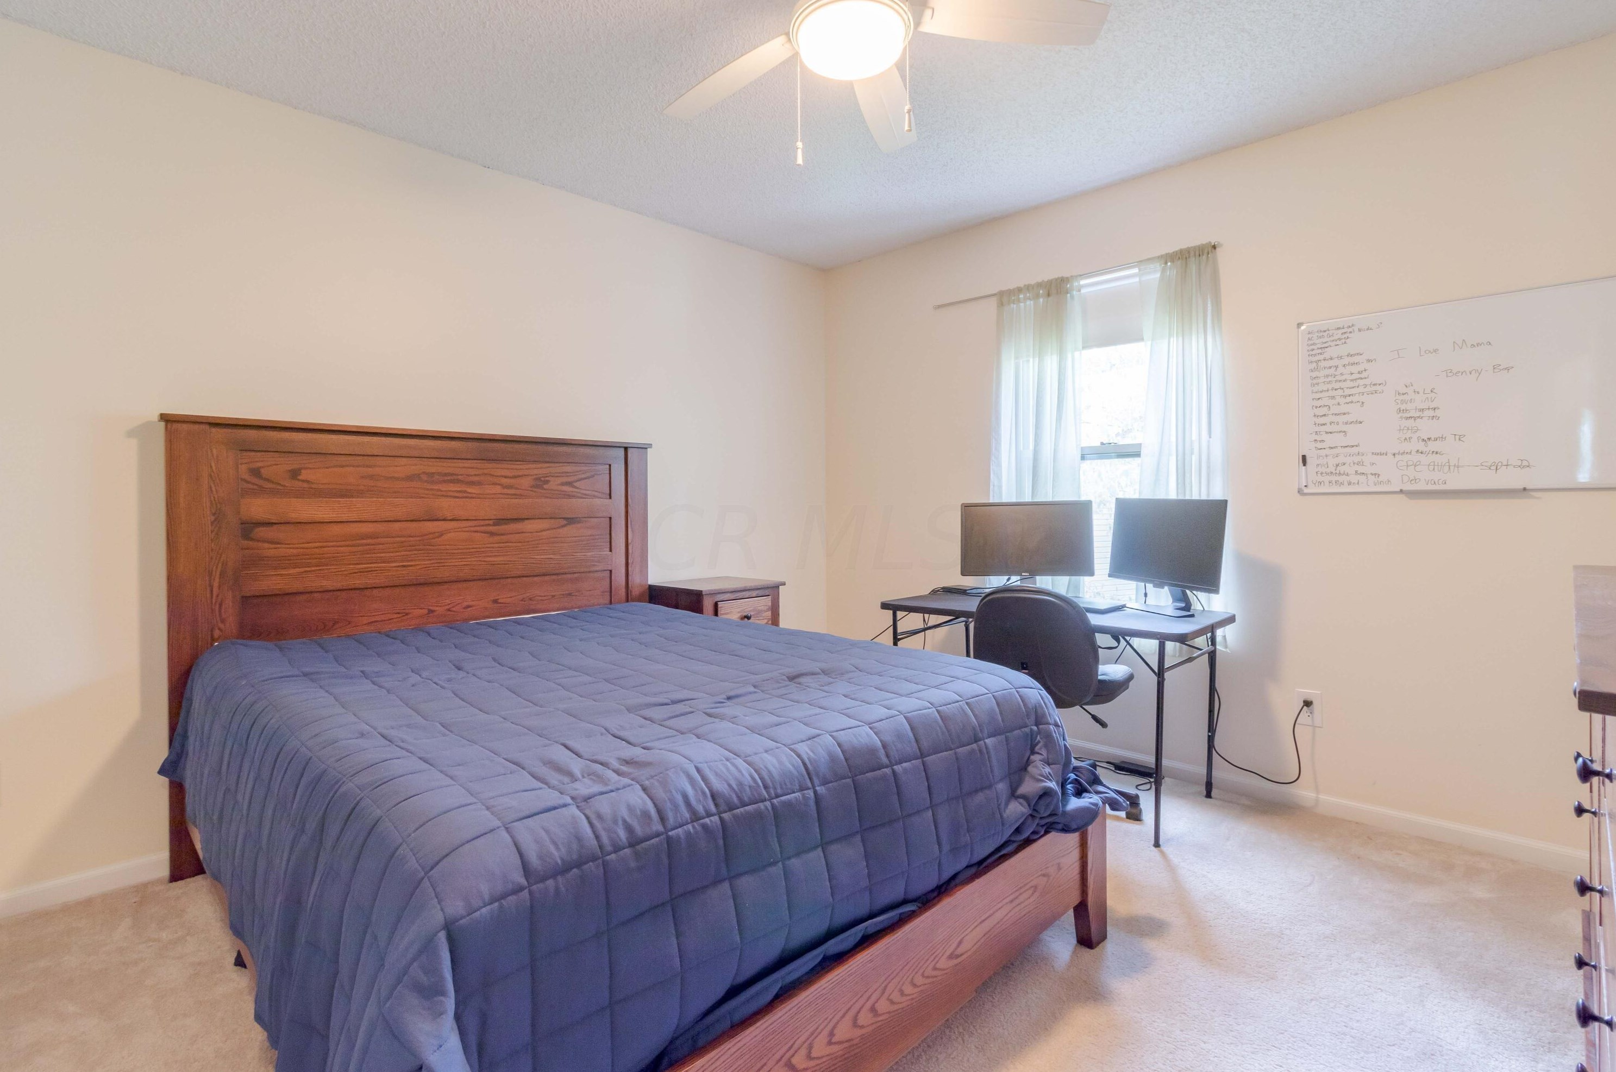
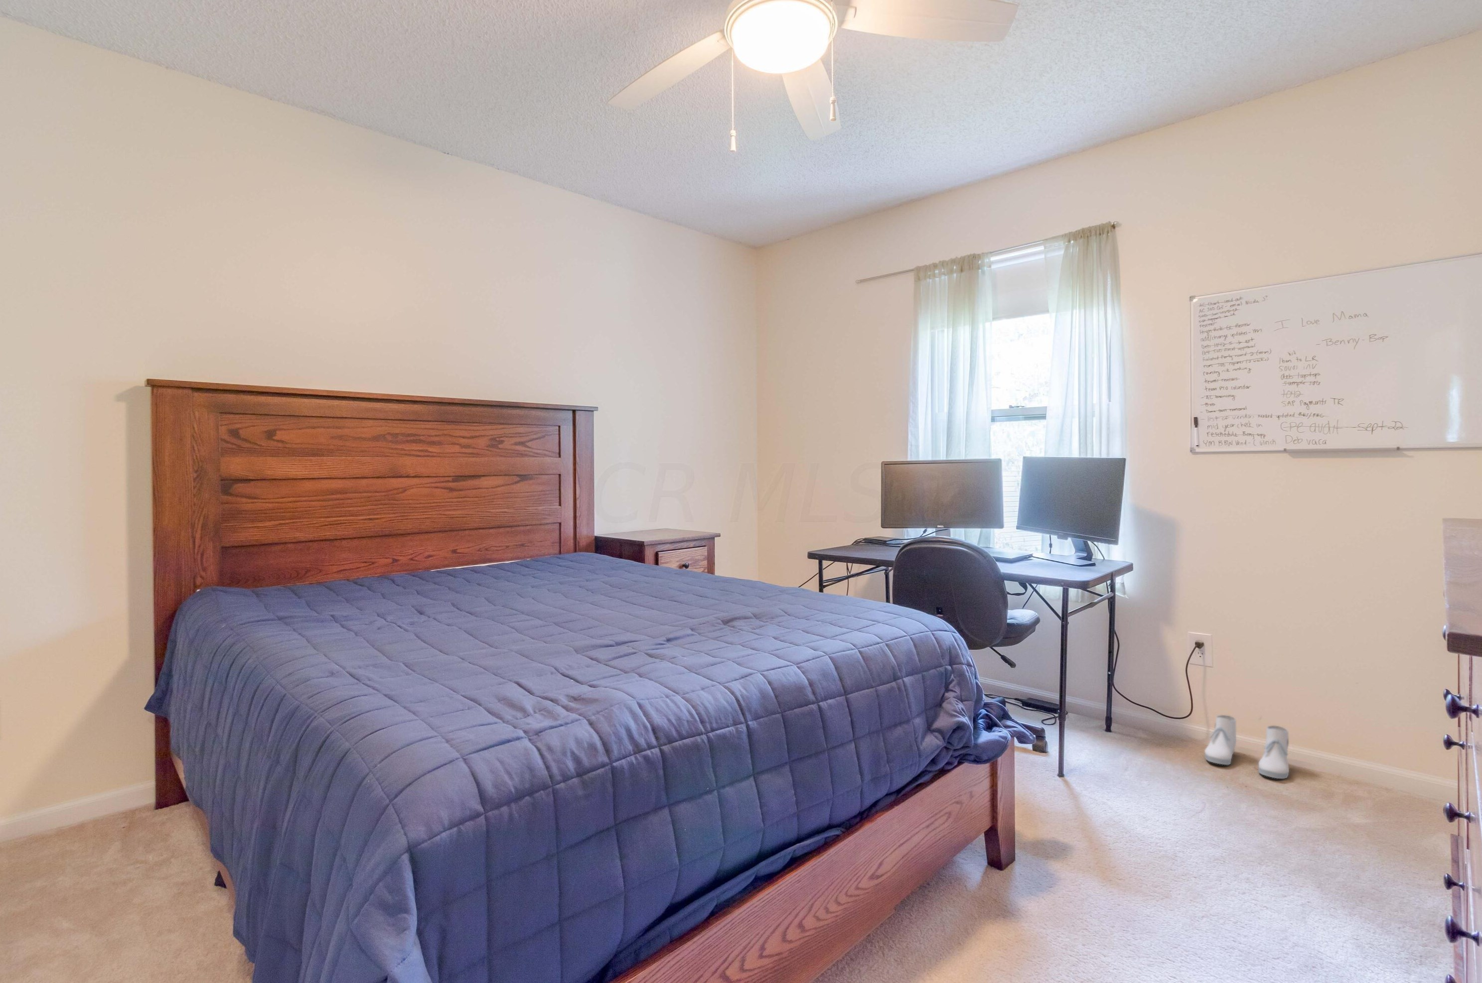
+ boots [1204,714,1290,779]
